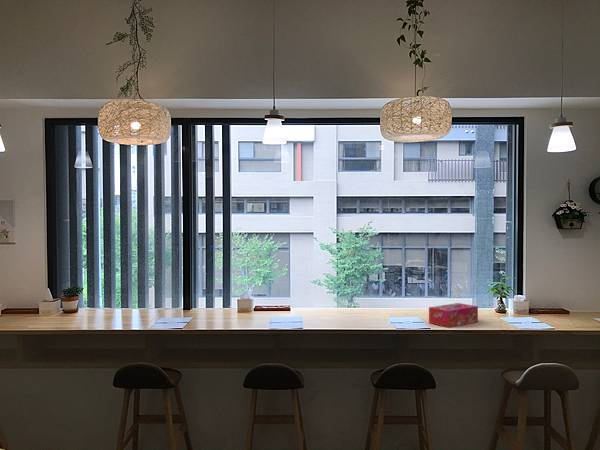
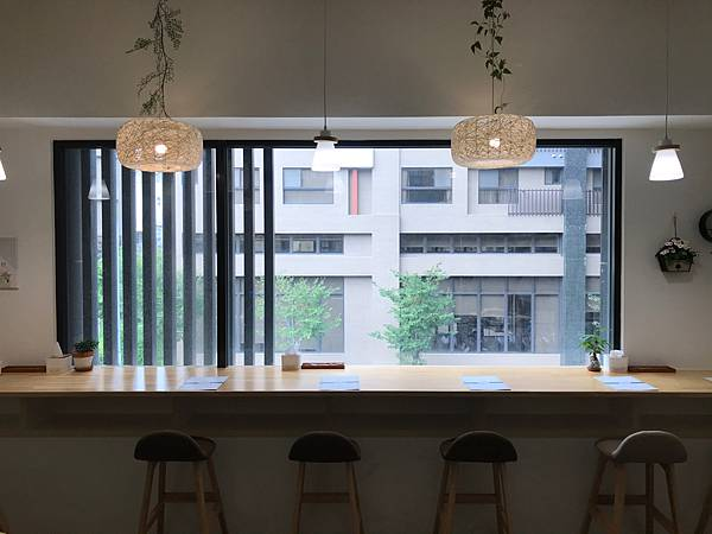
- tissue box [428,302,479,328]
